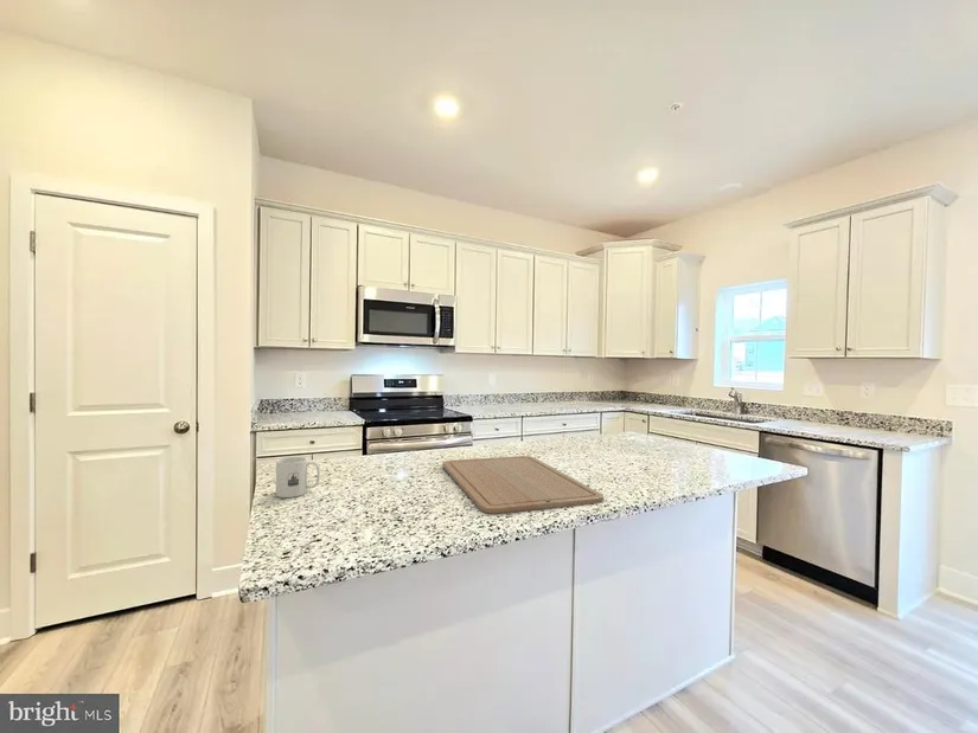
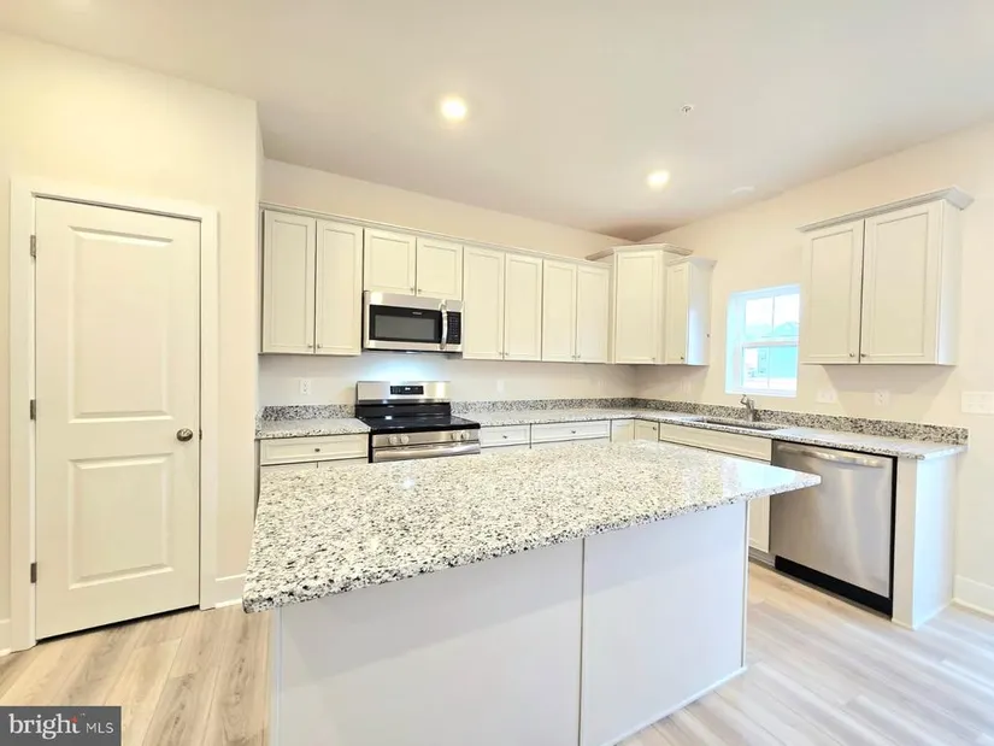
- chopping board [441,455,605,515]
- mug [275,456,321,499]
